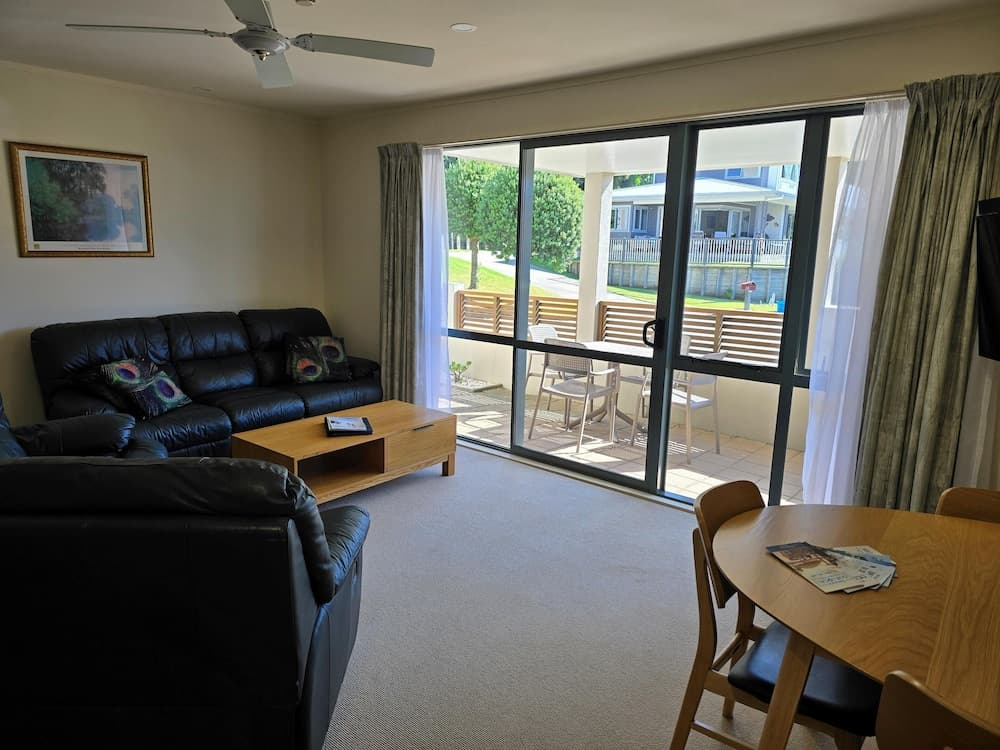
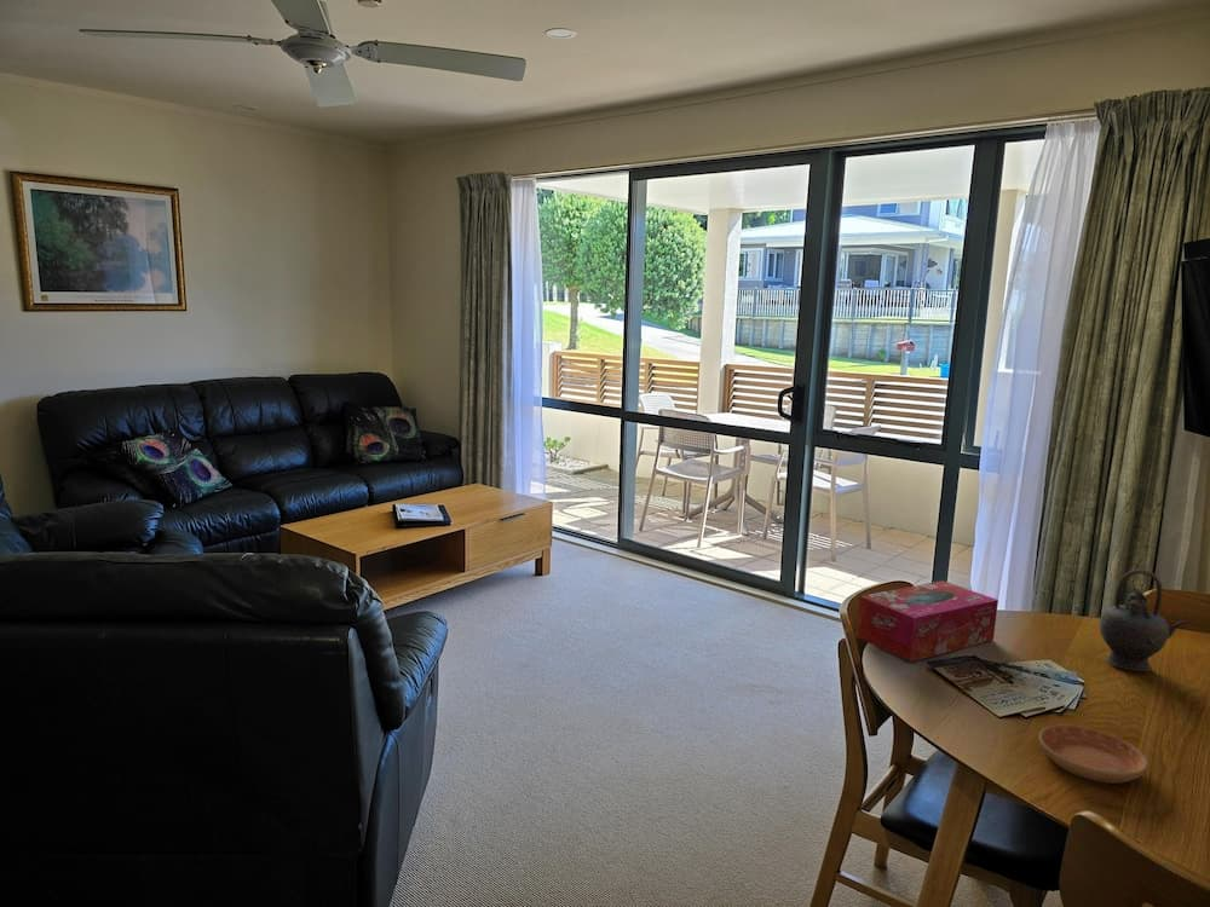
+ teapot [1099,568,1188,672]
+ tissue box [855,579,999,663]
+ saucer [1038,724,1150,785]
